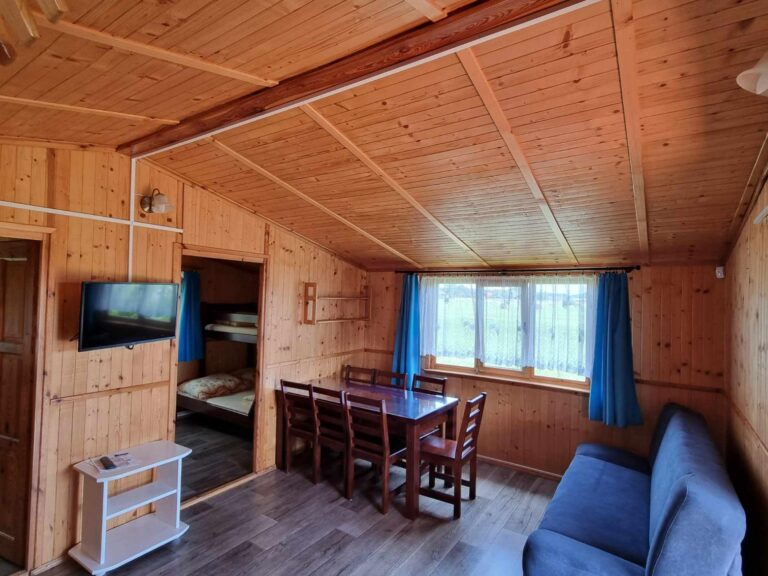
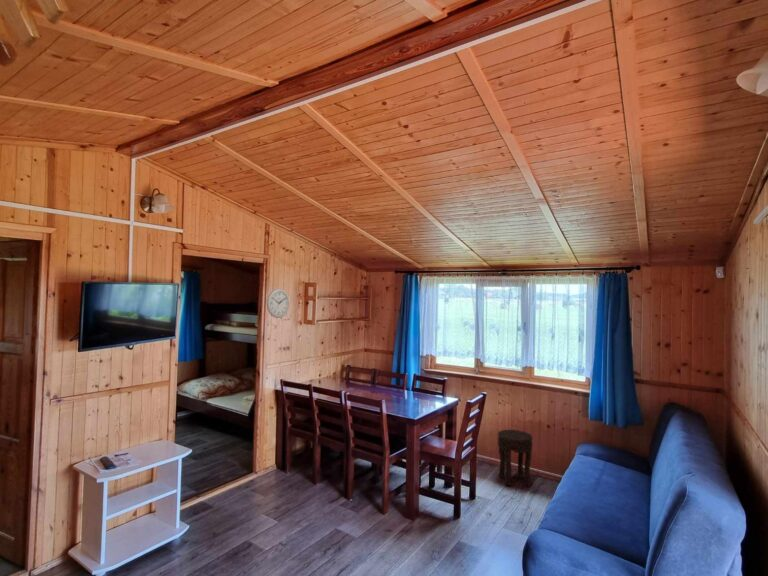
+ side table [497,429,533,488]
+ wall clock [266,288,291,319]
